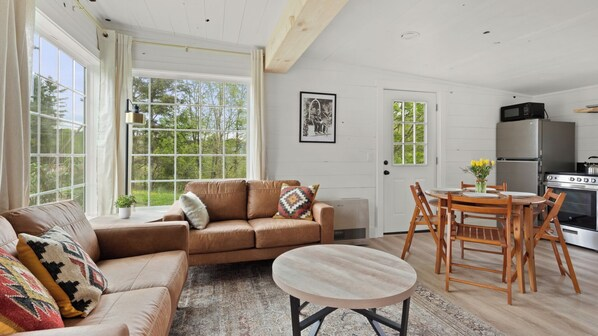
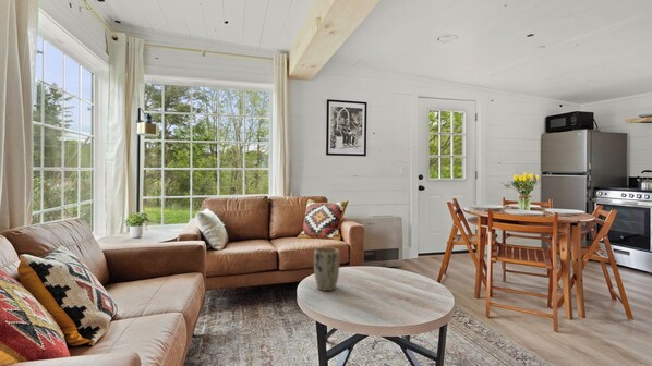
+ plant pot [313,246,340,292]
